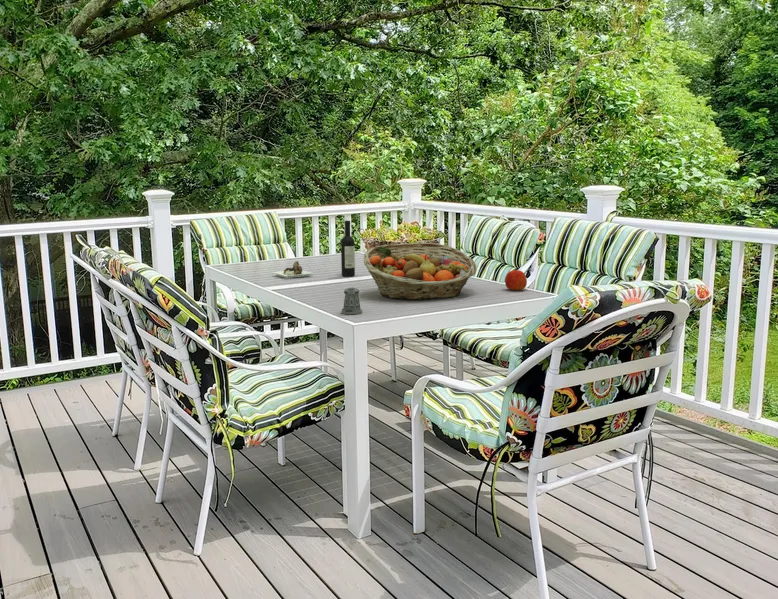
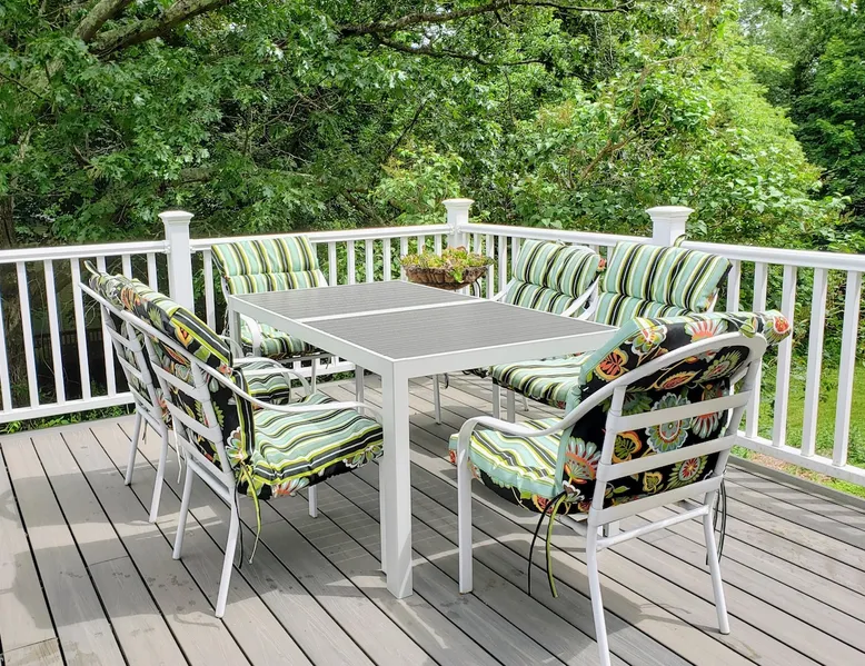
- wine bottle [271,220,356,279]
- fruit basket [363,242,477,301]
- pepper shaker [341,287,363,315]
- apple [504,267,528,291]
